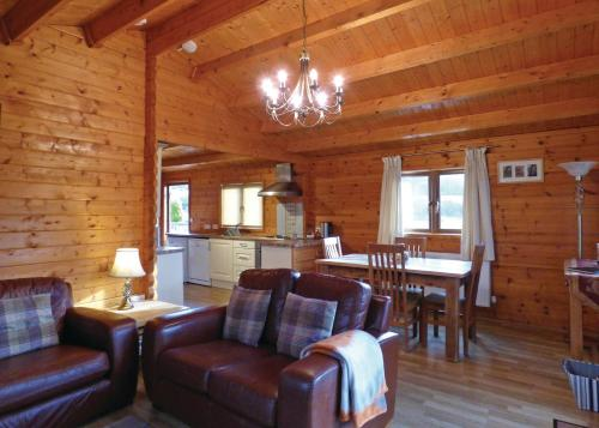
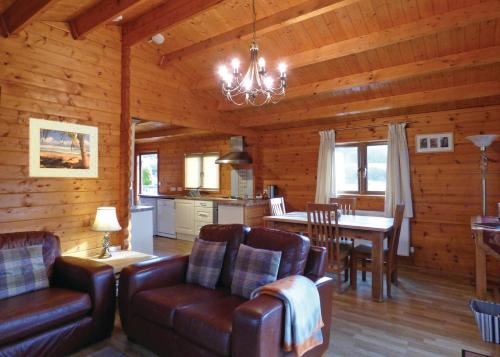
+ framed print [28,117,99,178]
